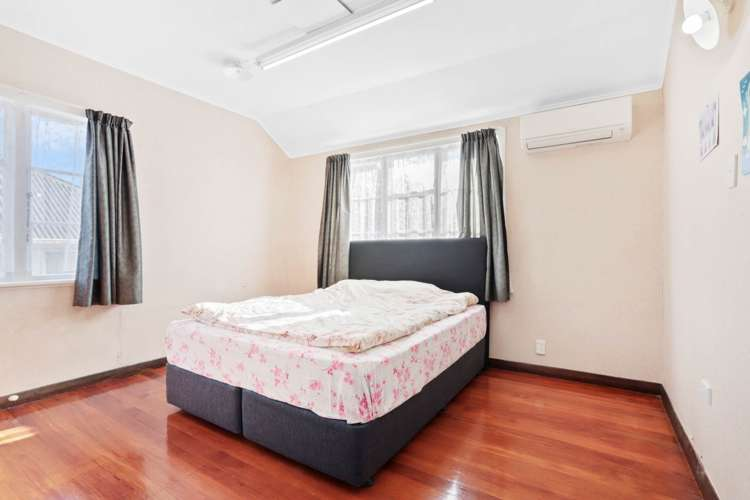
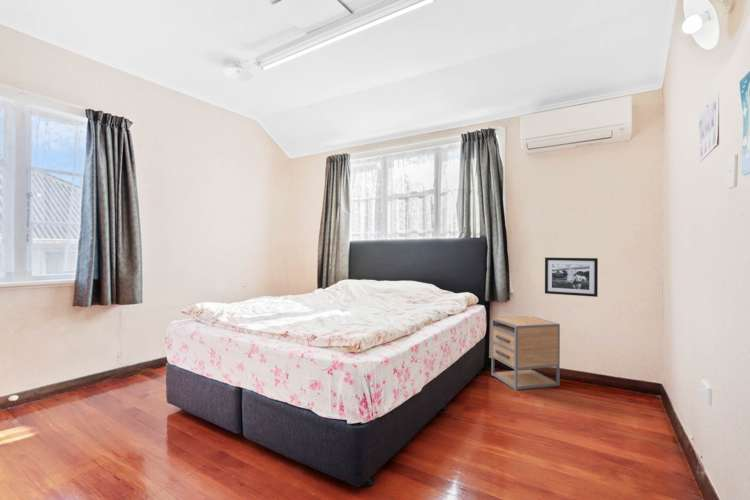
+ picture frame [544,256,599,298]
+ nightstand [491,315,561,391]
